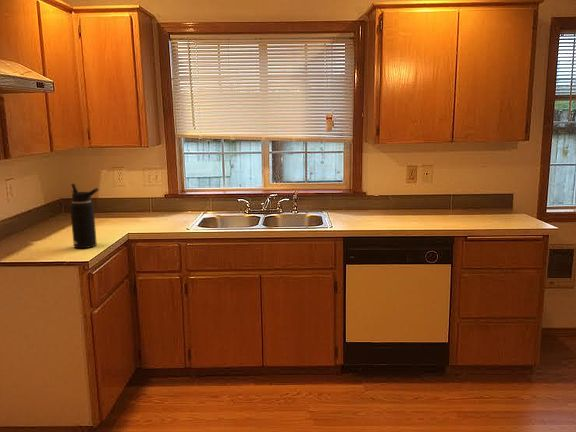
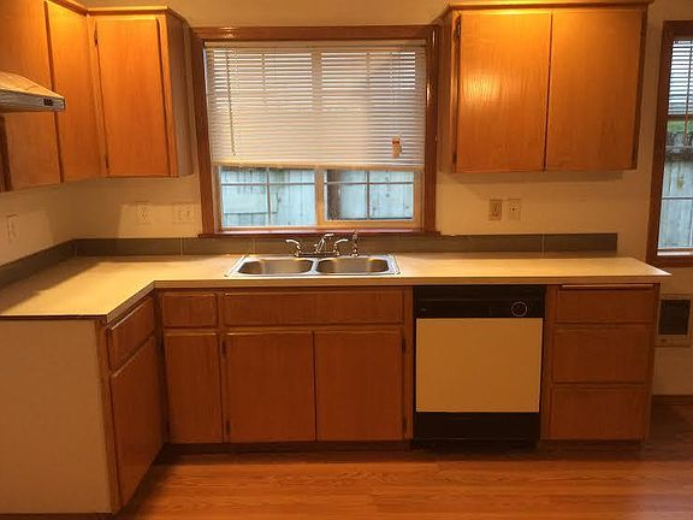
- water bottle [69,182,100,249]
